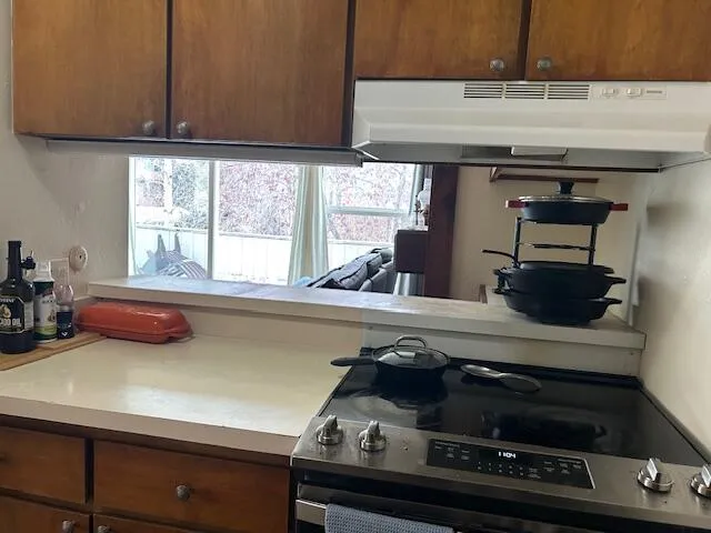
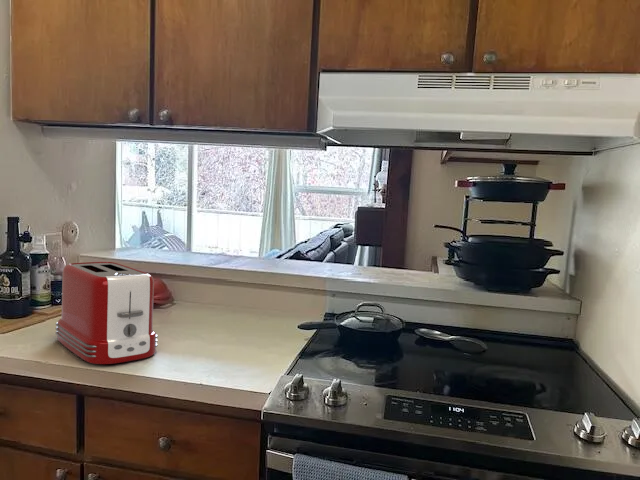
+ toaster [55,261,159,365]
